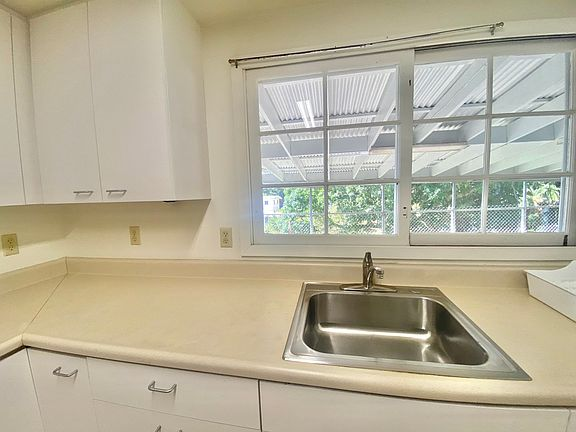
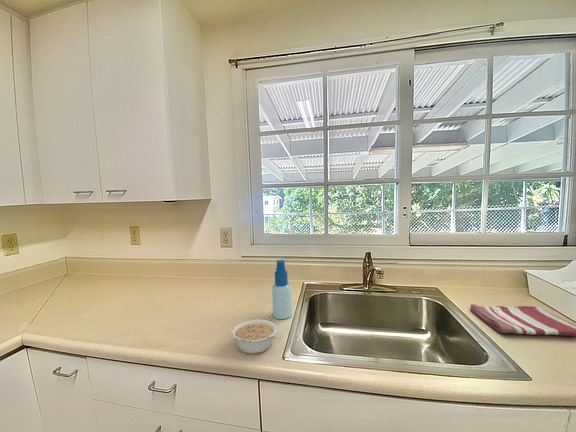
+ legume [229,318,279,355]
+ spray bottle [271,259,293,320]
+ dish towel [469,303,576,337]
